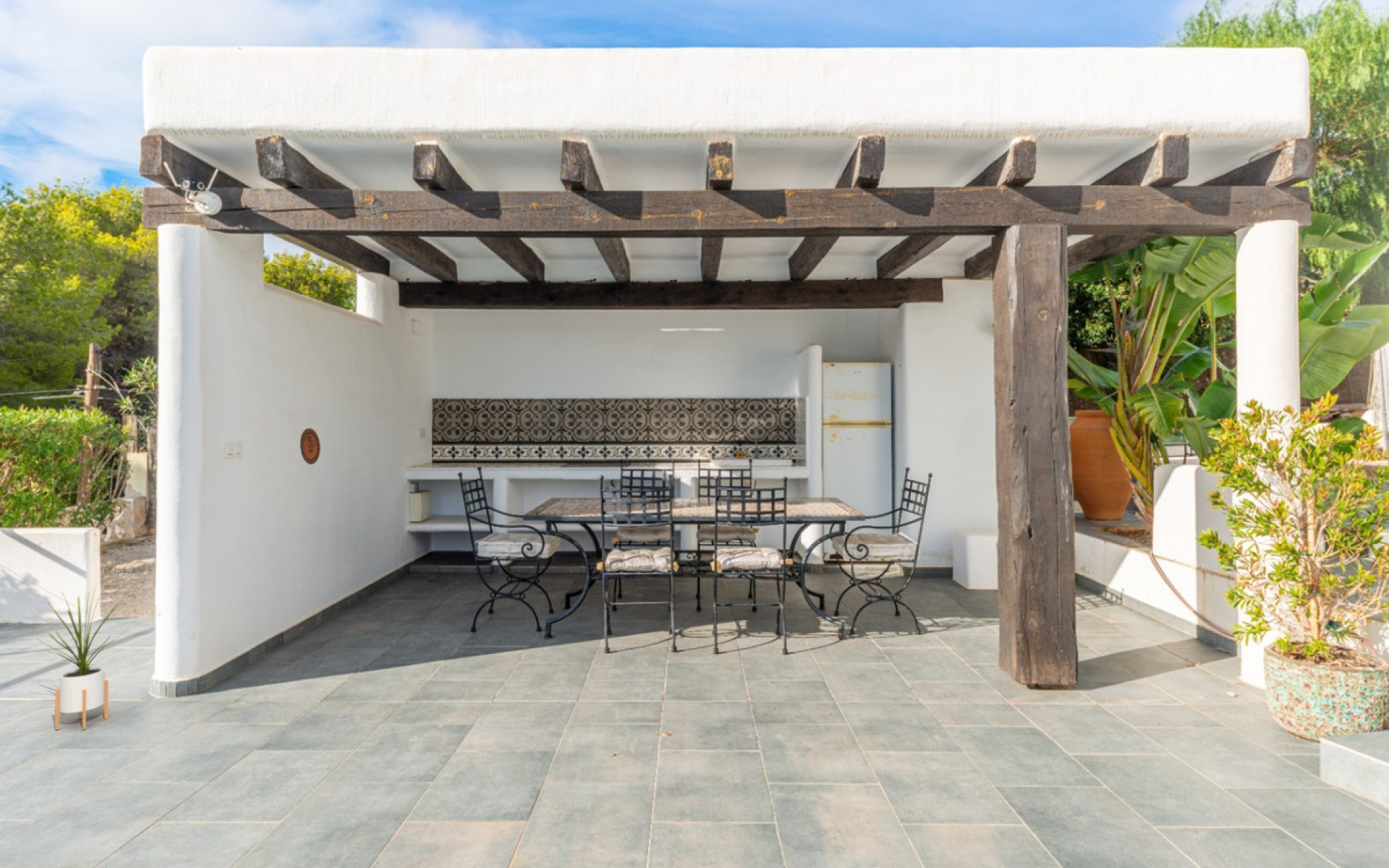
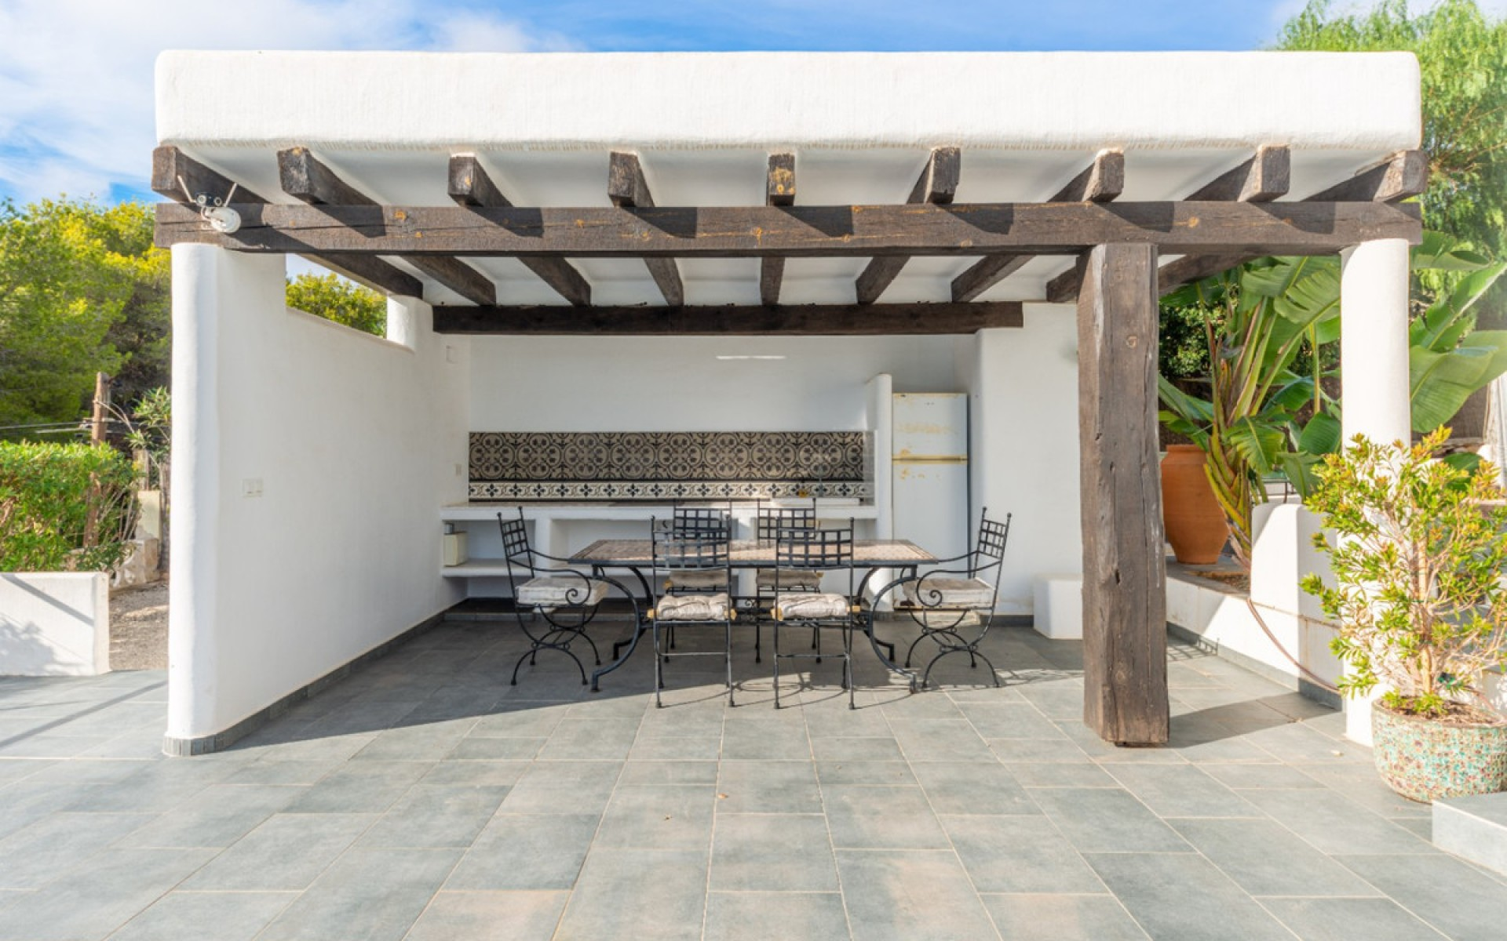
- house plant [35,585,131,731]
- decorative plate [300,427,321,465]
